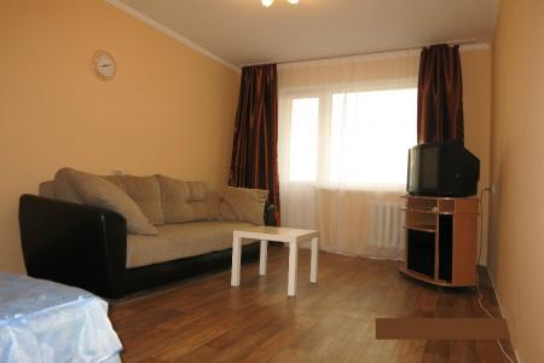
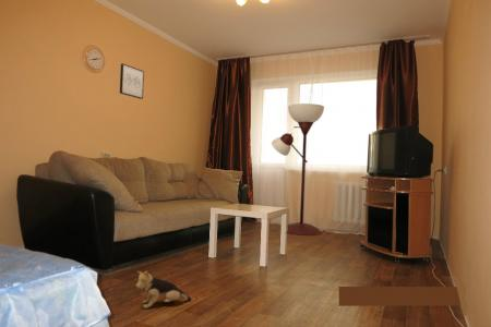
+ wall art [119,62,145,100]
+ plush toy [135,269,192,310]
+ floor lamp [271,102,325,237]
